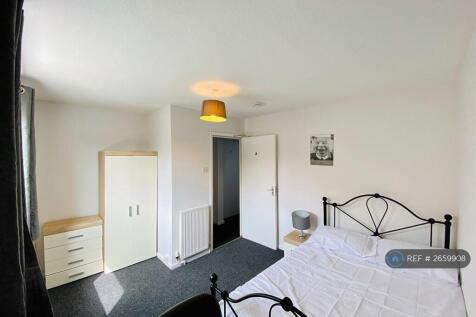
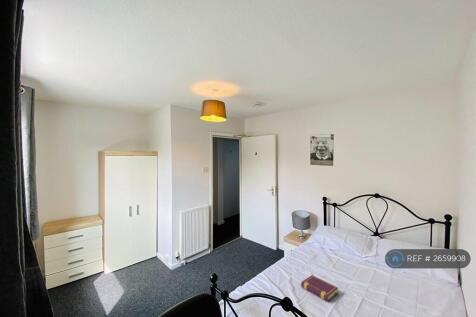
+ book [300,274,339,302]
